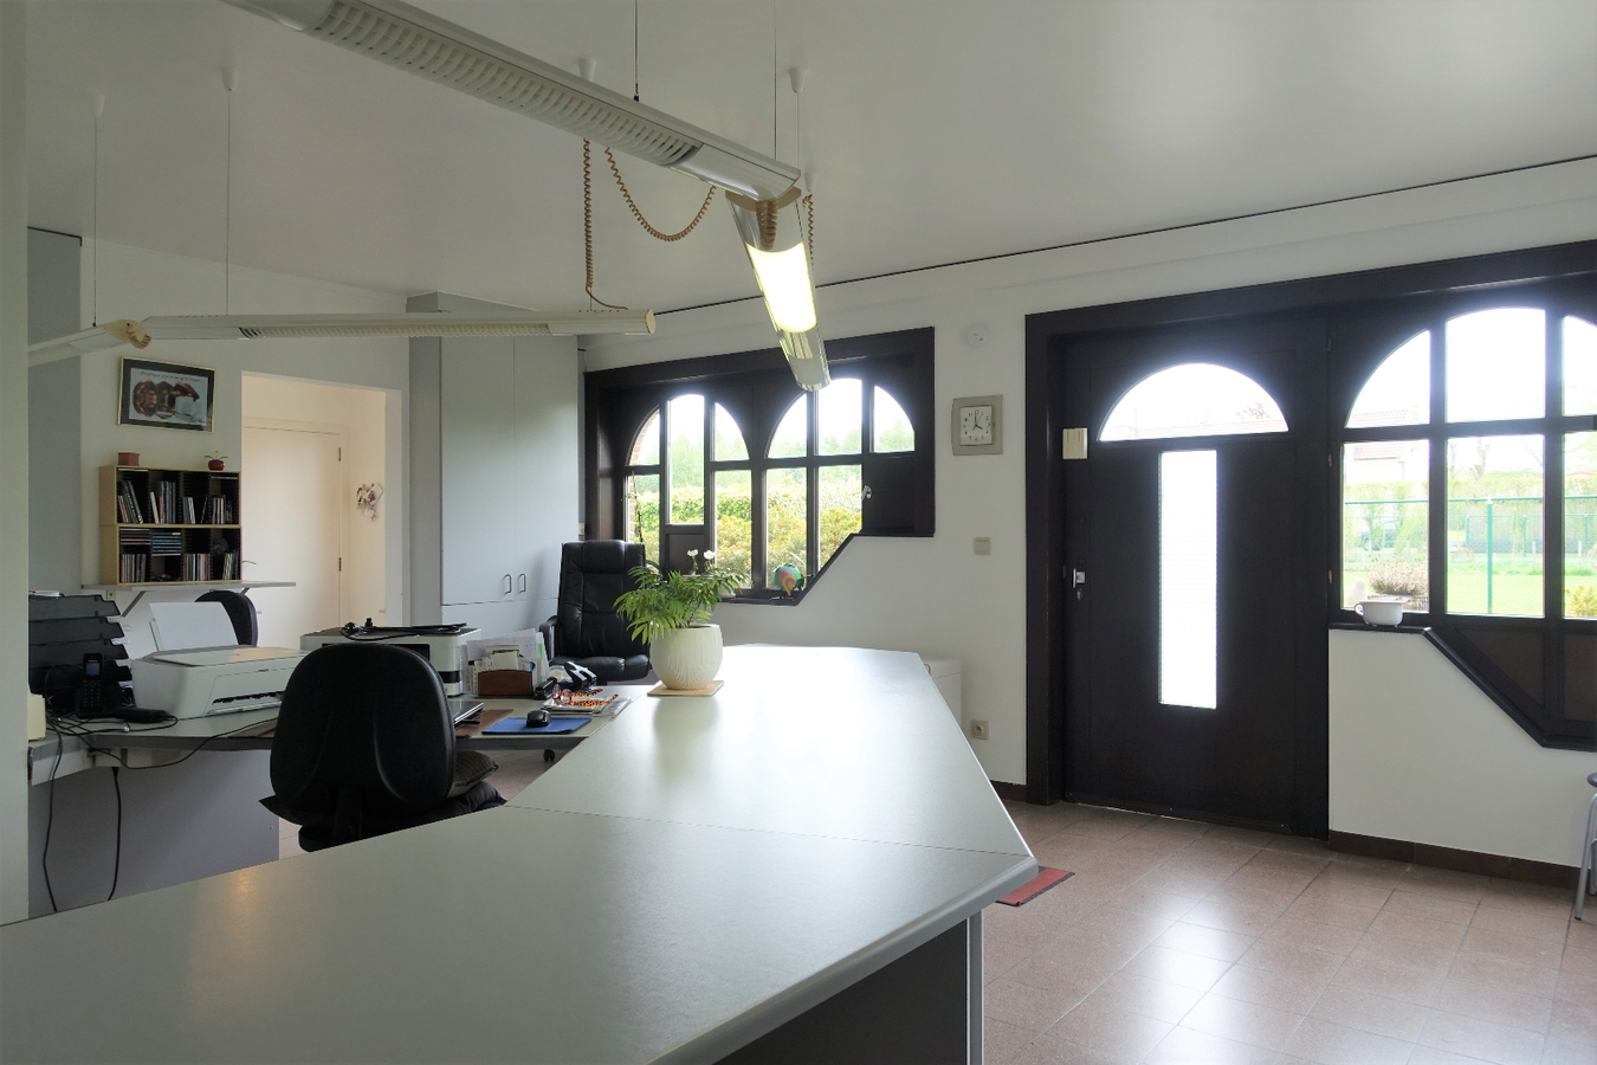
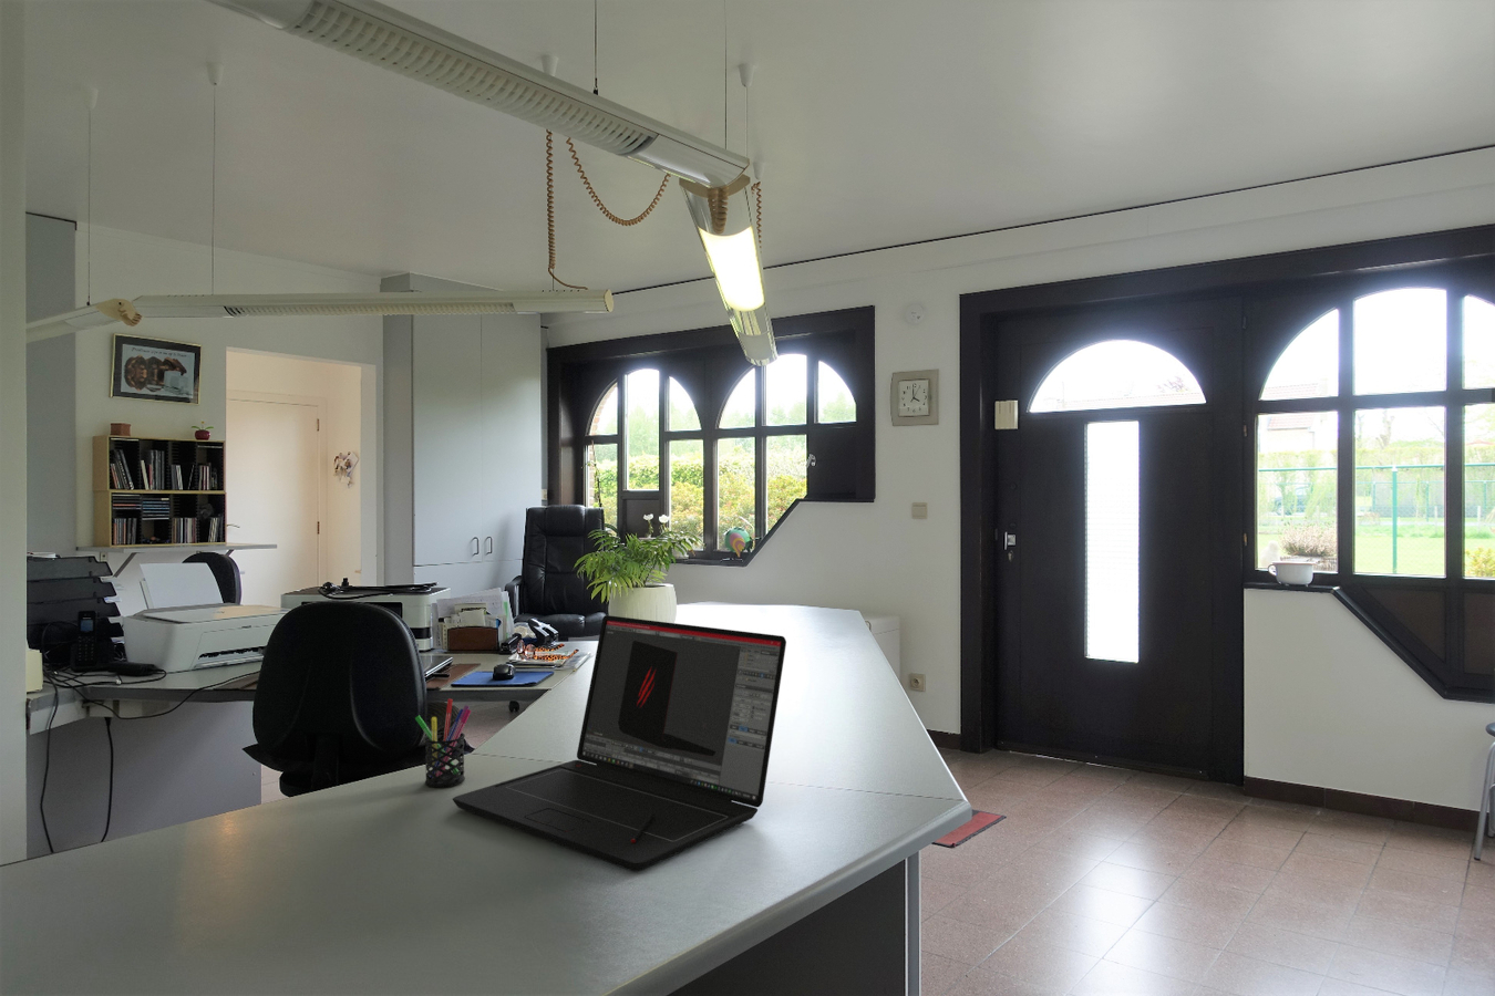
+ pen holder [414,698,472,788]
+ laptop [452,615,788,872]
